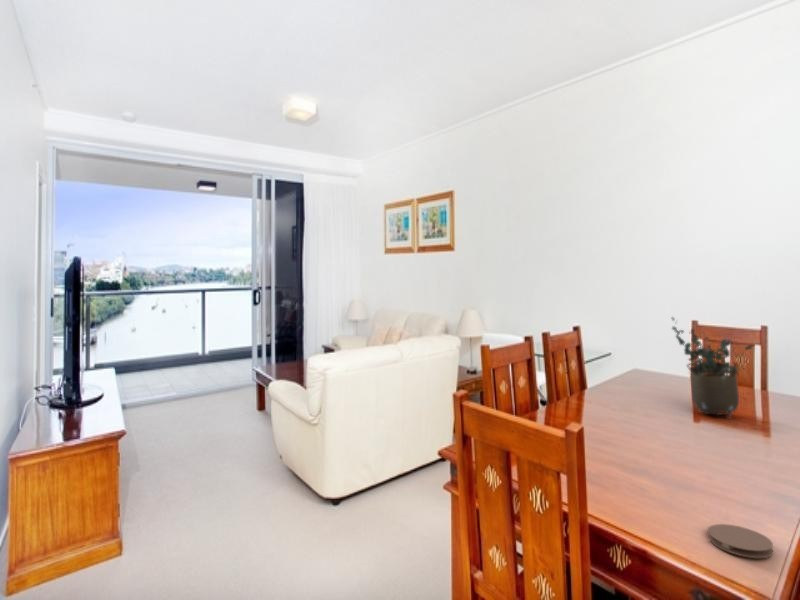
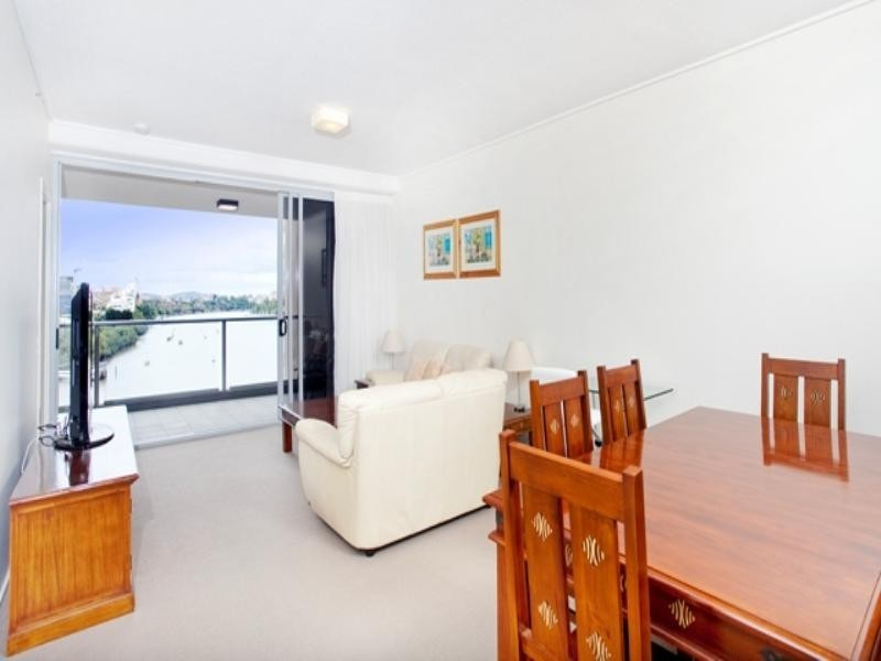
- potted plant [670,316,754,416]
- coaster [707,523,774,559]
